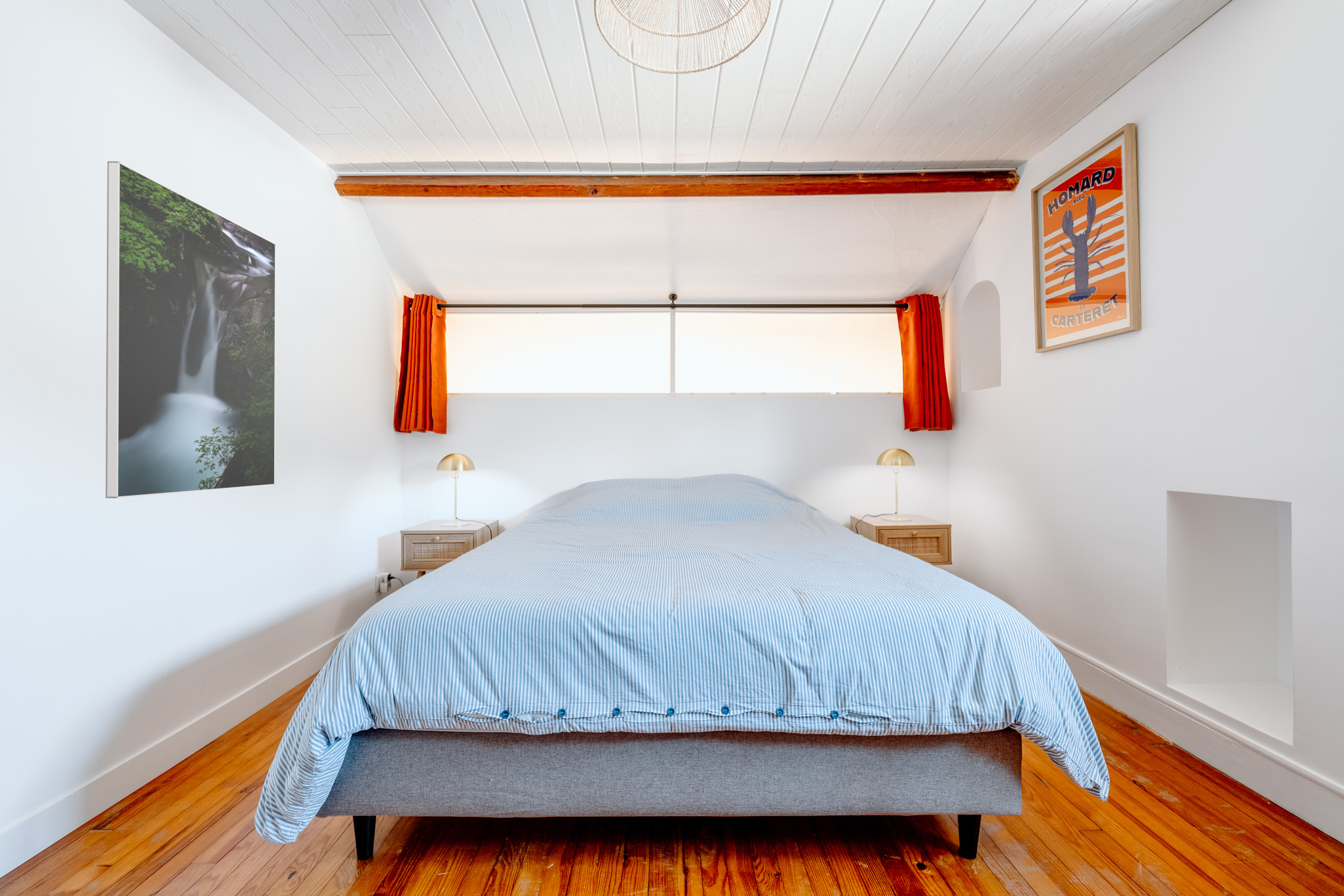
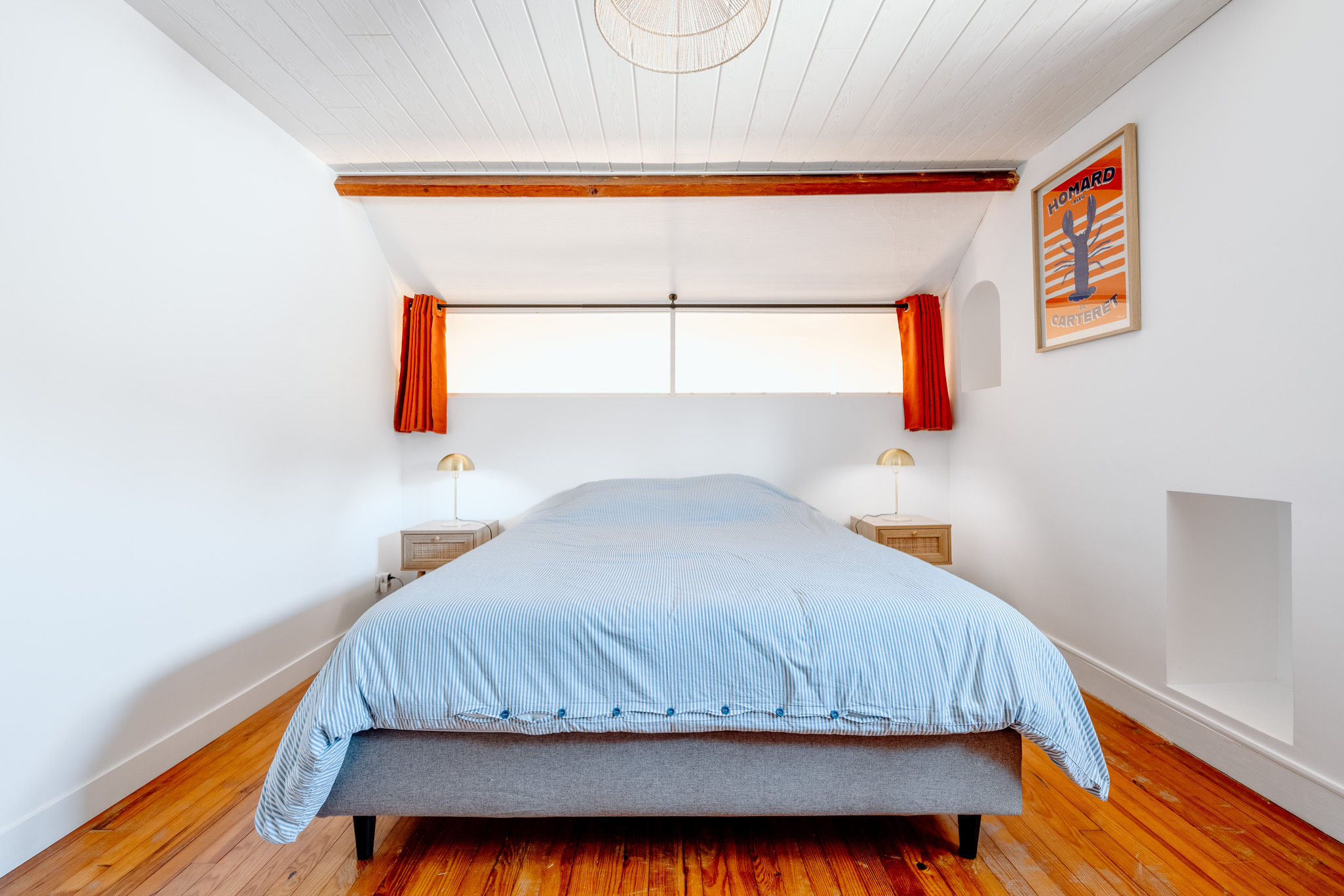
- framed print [105,161,277,499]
